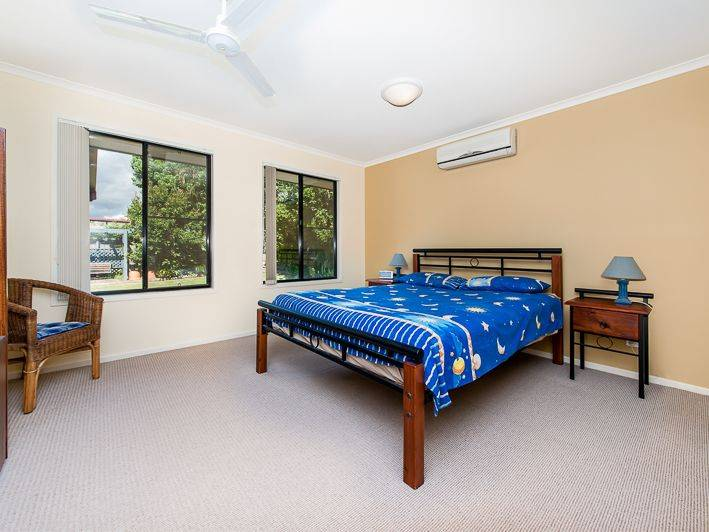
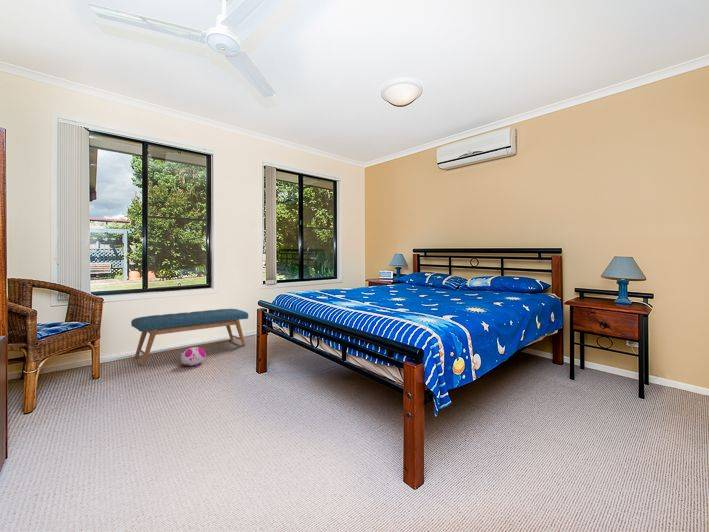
+ bench [130,308,249,365]
+ plush toy [180,346,207,367]
